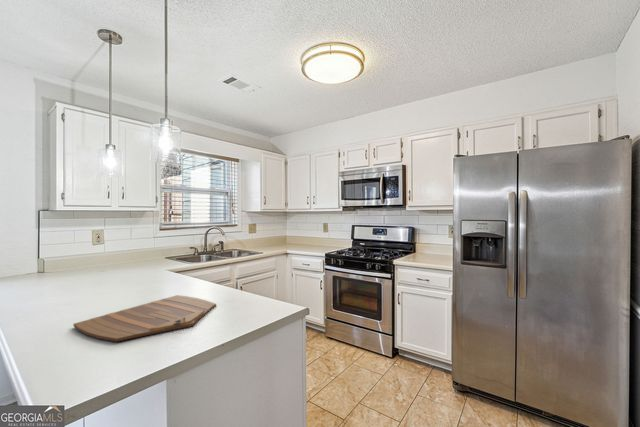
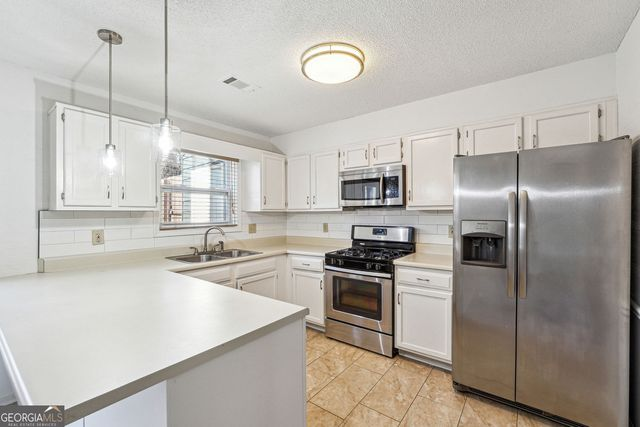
- cutting board [73,294,217,343]
